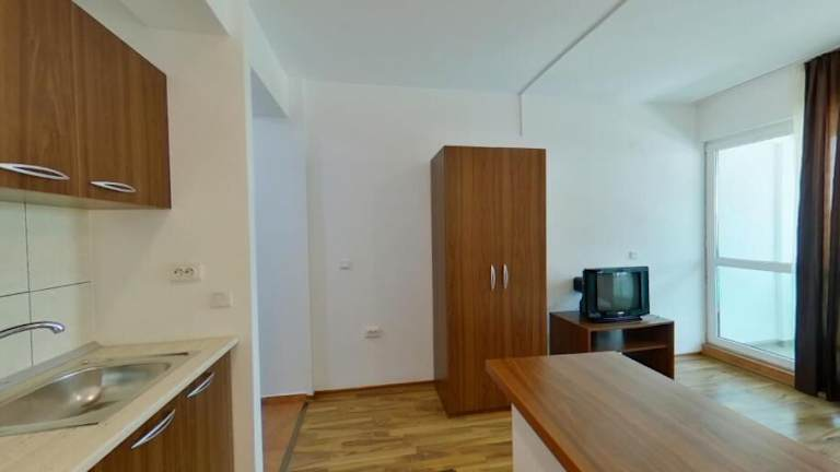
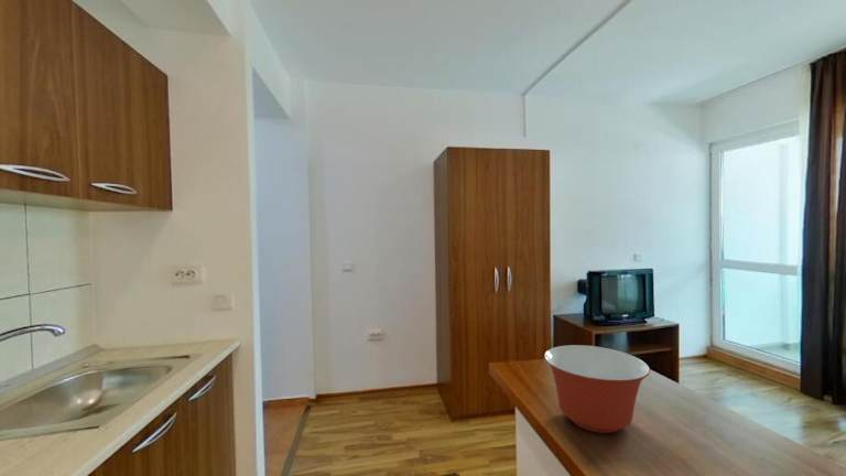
+ mixing bowl [543,344,651,434]
